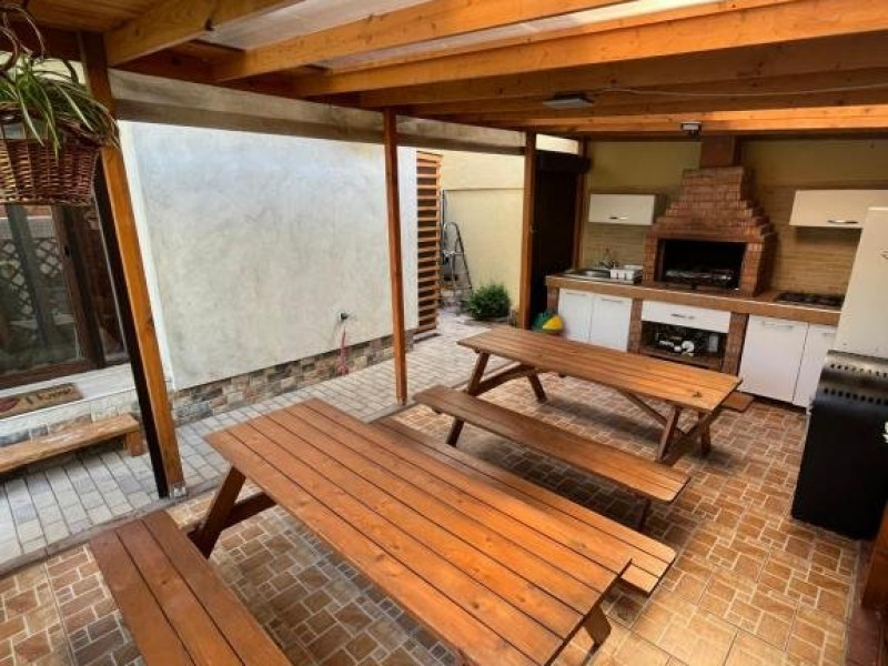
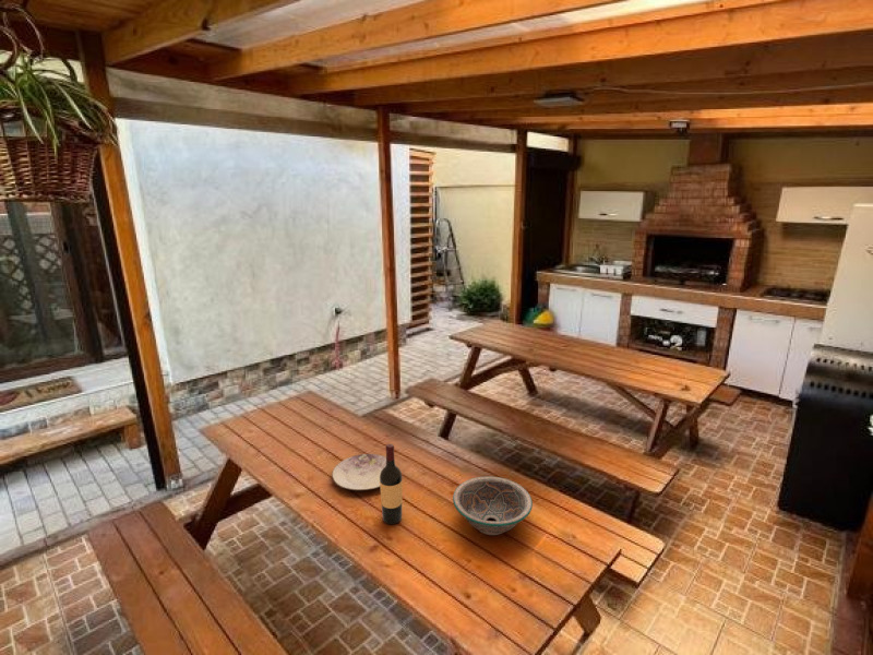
+ wine bottle [379,443,403,525]
+ plate [331,453,386,491]
+ bowl [452,475,534,536]
